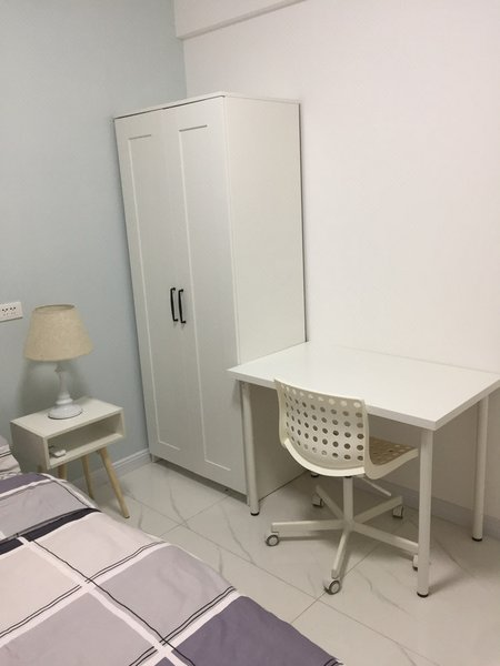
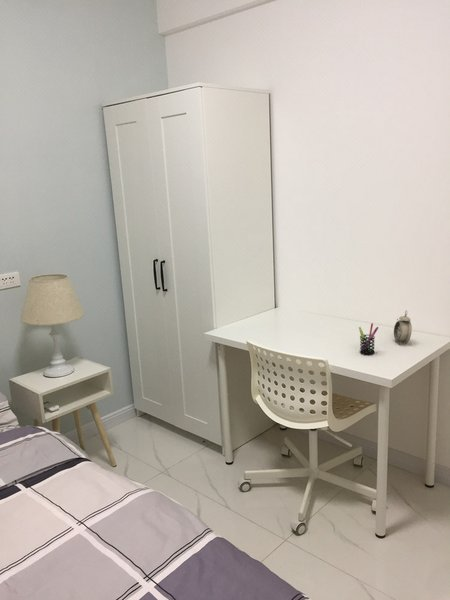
+ pen holder [358,322,379,356]
+ alarm clock [393,310,413,346]
